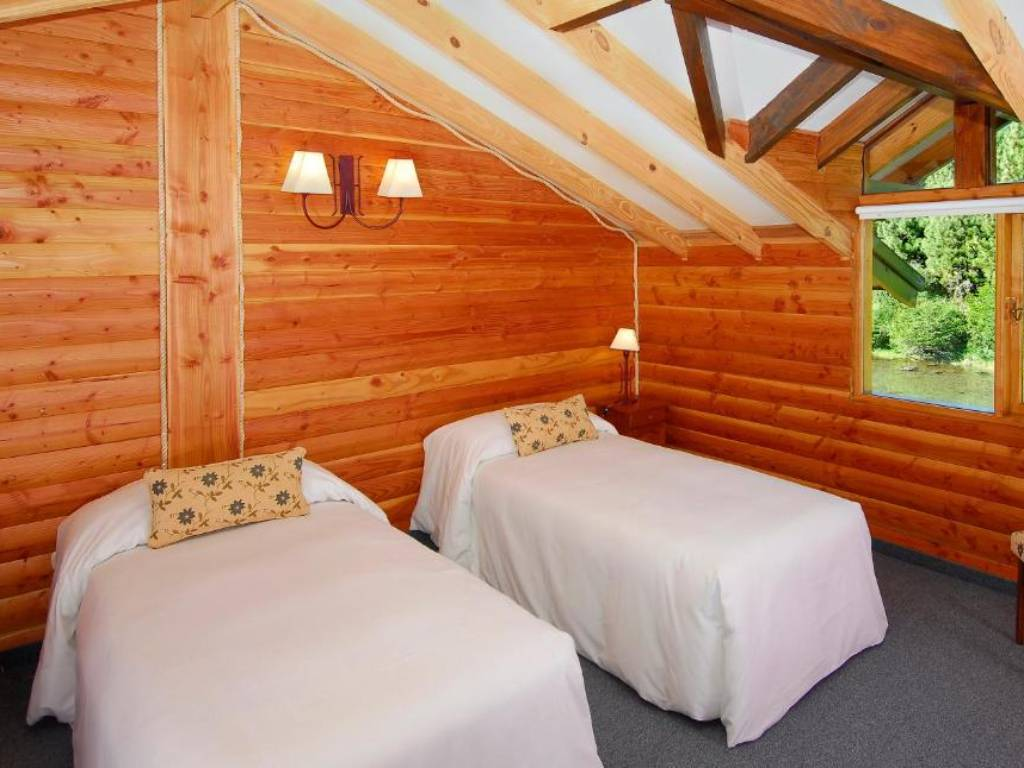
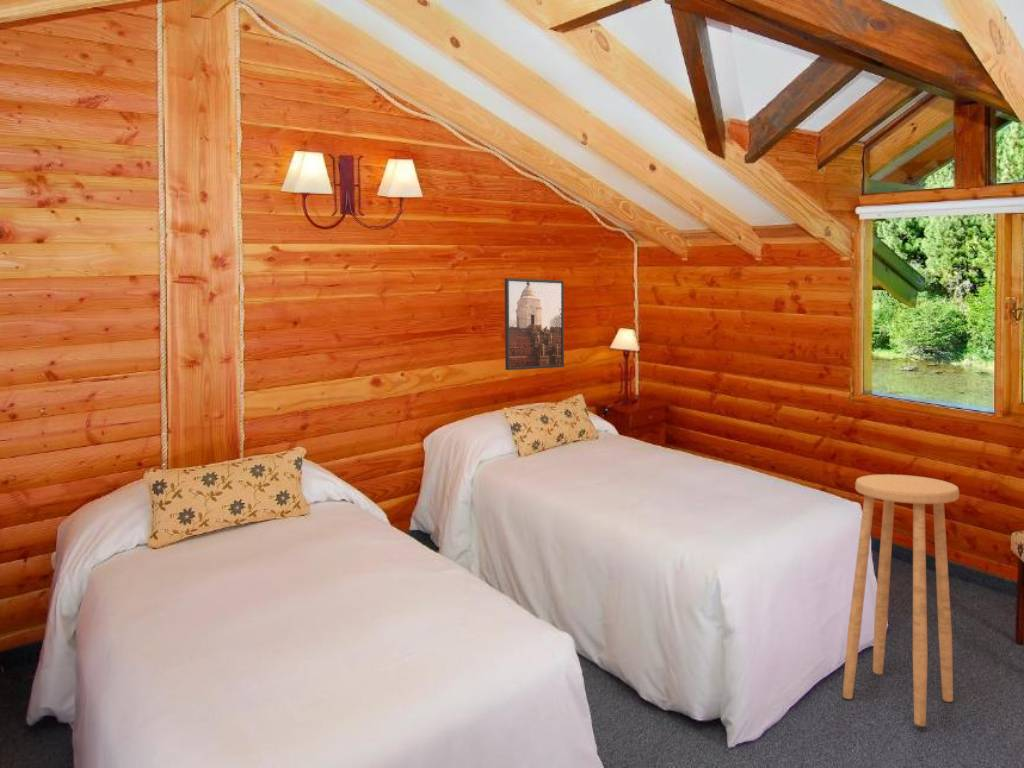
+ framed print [504,277,565,371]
+ stool [842,473,960,727]
